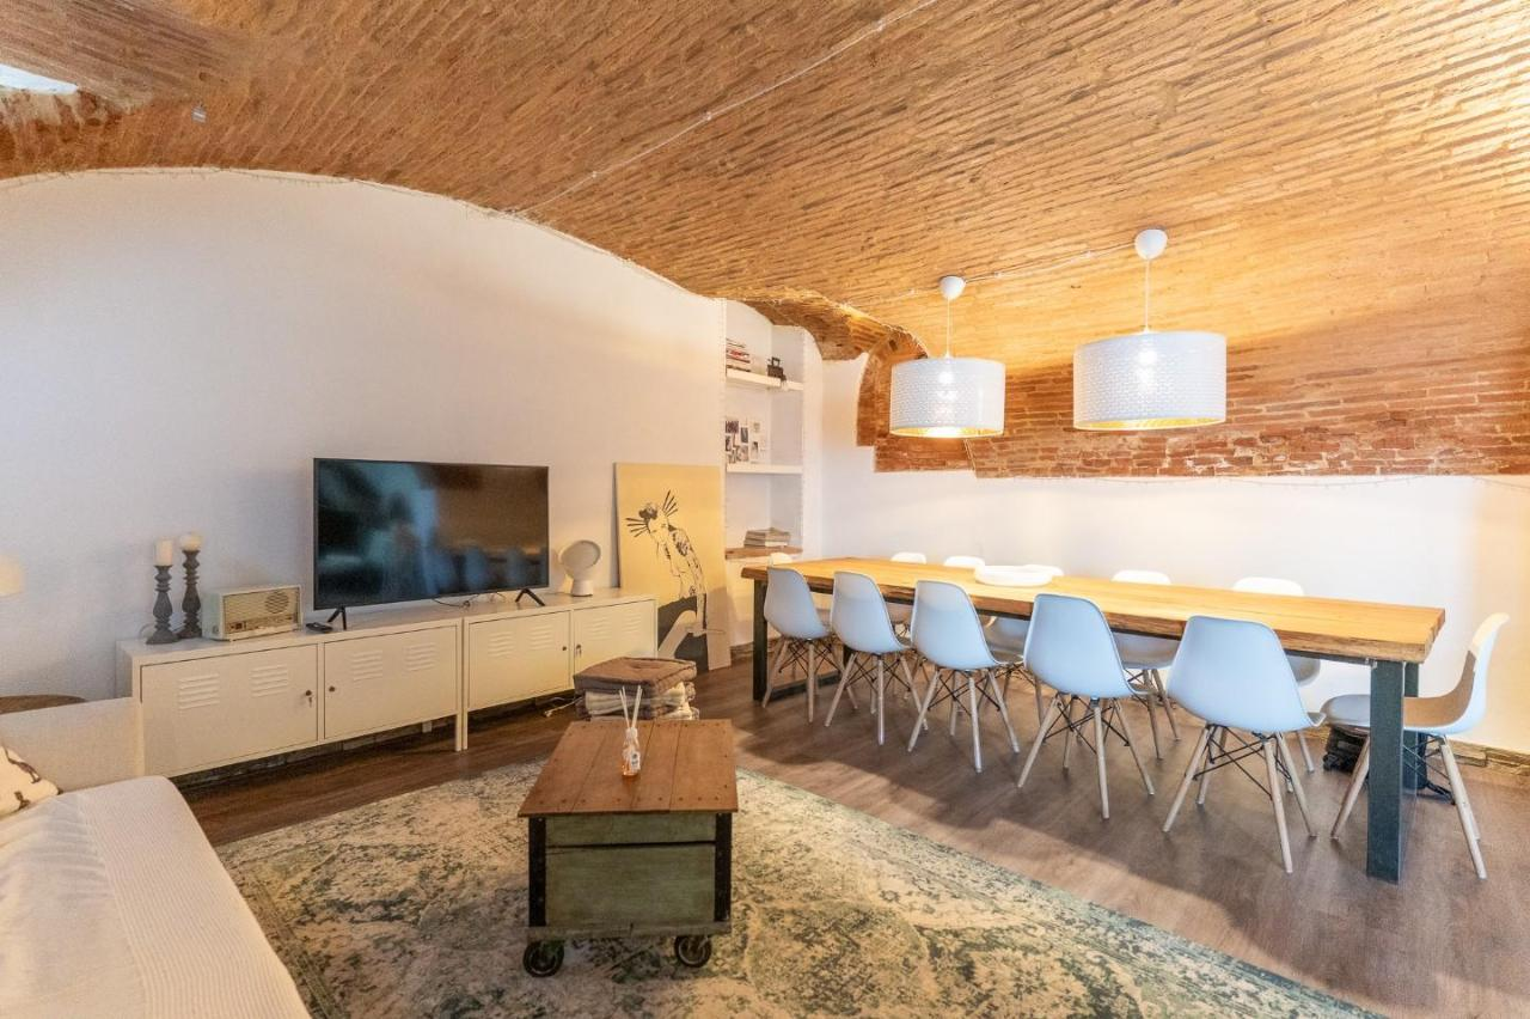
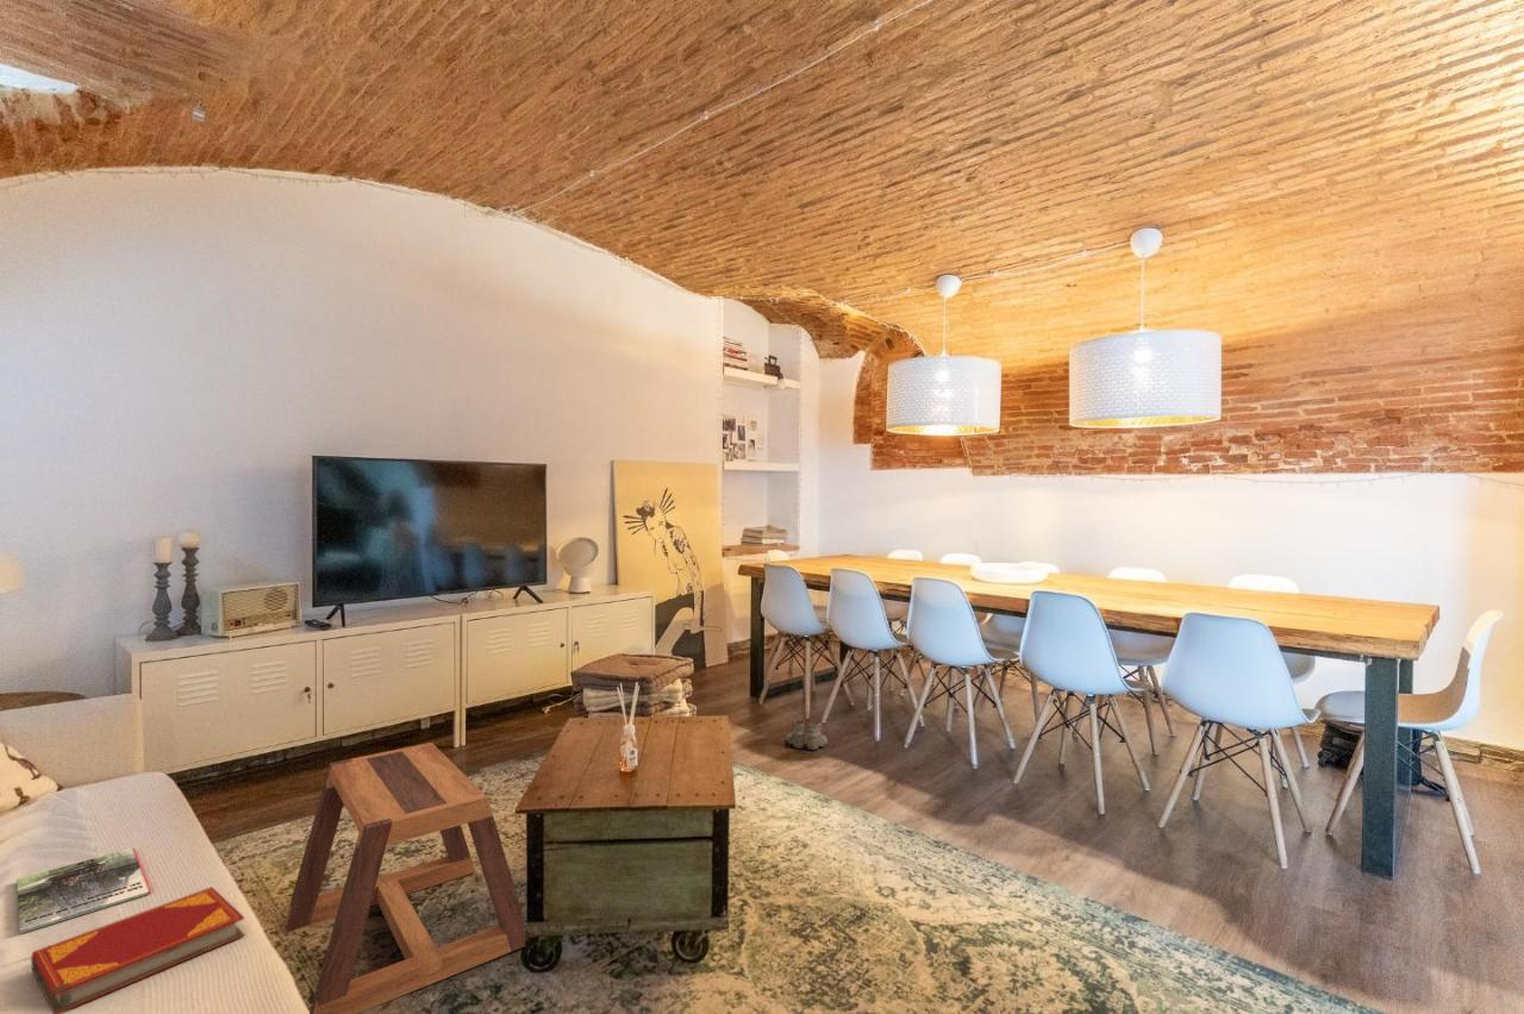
+ stool [283,741,526,1014]
+ hardback book [30,885,245,1014]
+ boots [785,720,829,751]
+ magazine [15,846,151,934]
